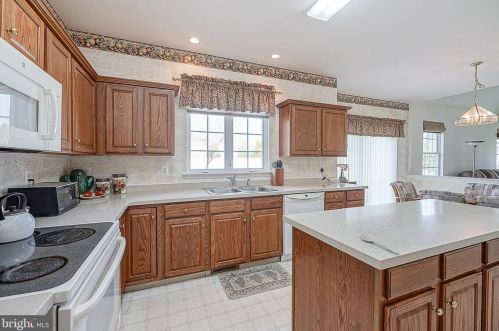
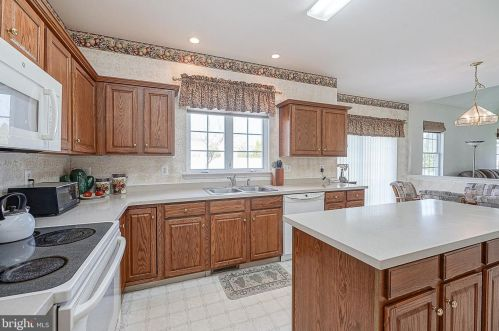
- spoon [360,233,400,255]
